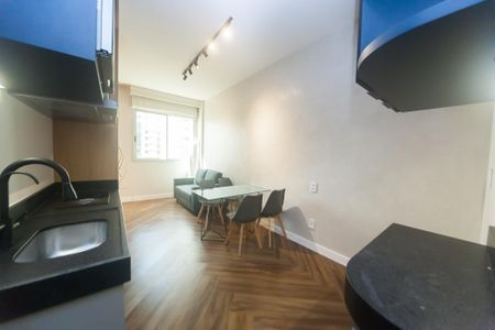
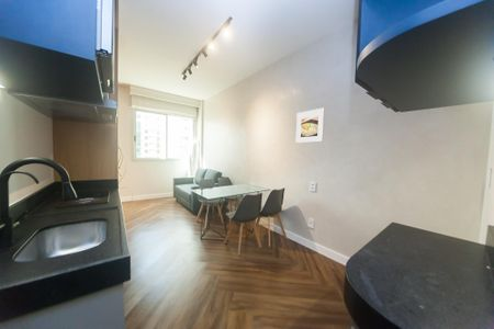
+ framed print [295,106,326,144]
